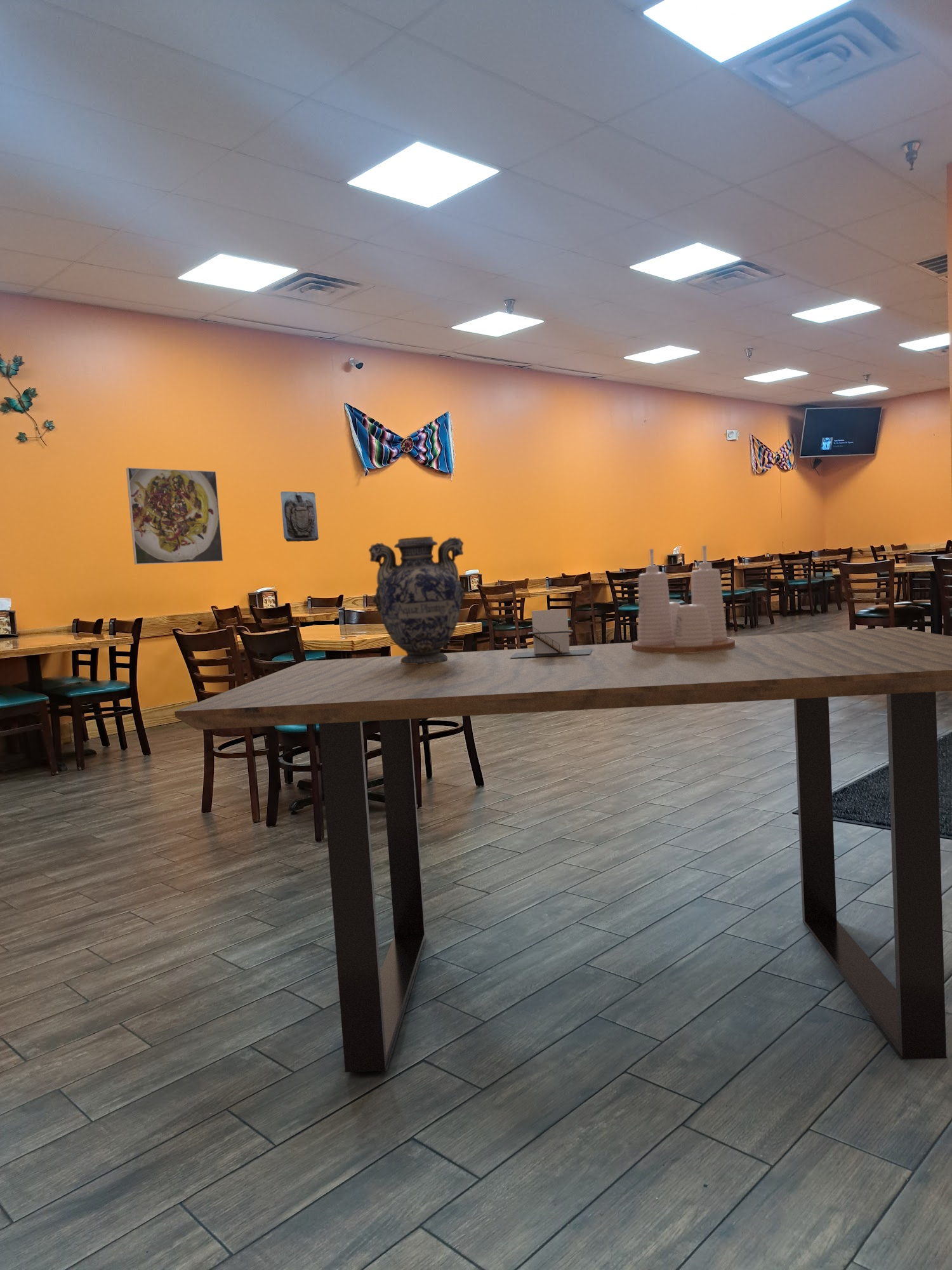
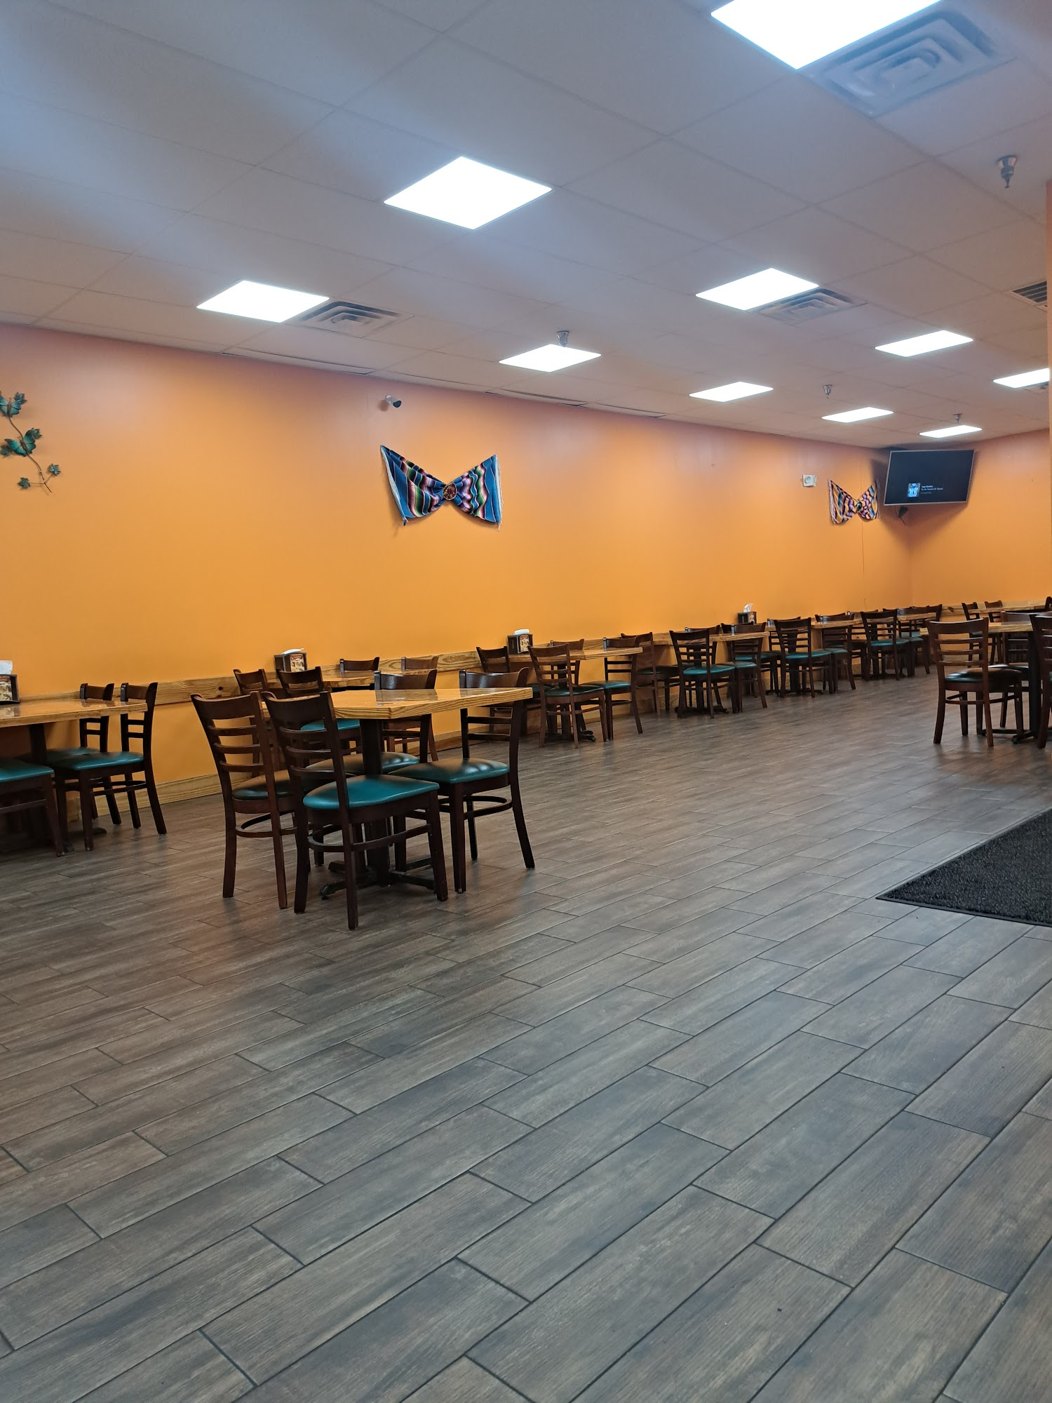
- wall sculpture [280,491,319,542]
- condiment set [631,545,735,653]
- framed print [126,467,223,565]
- dining table [174,627,952,1073]
- vase [368,536,466,664]
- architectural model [510,608,592,658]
